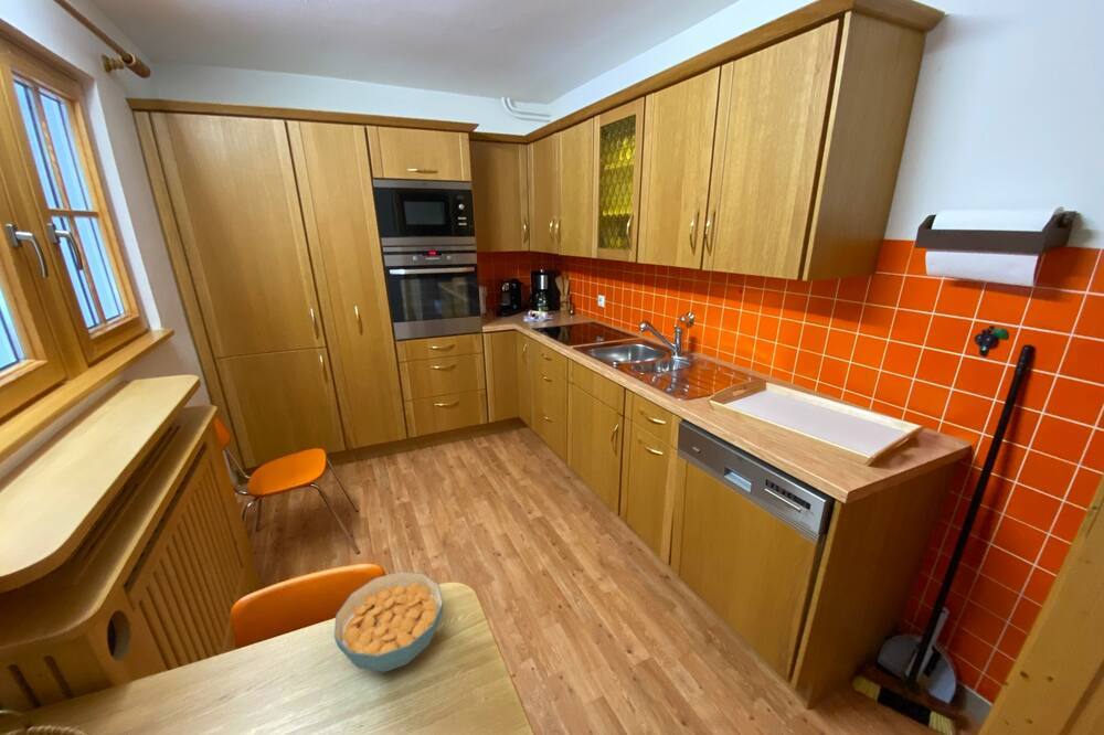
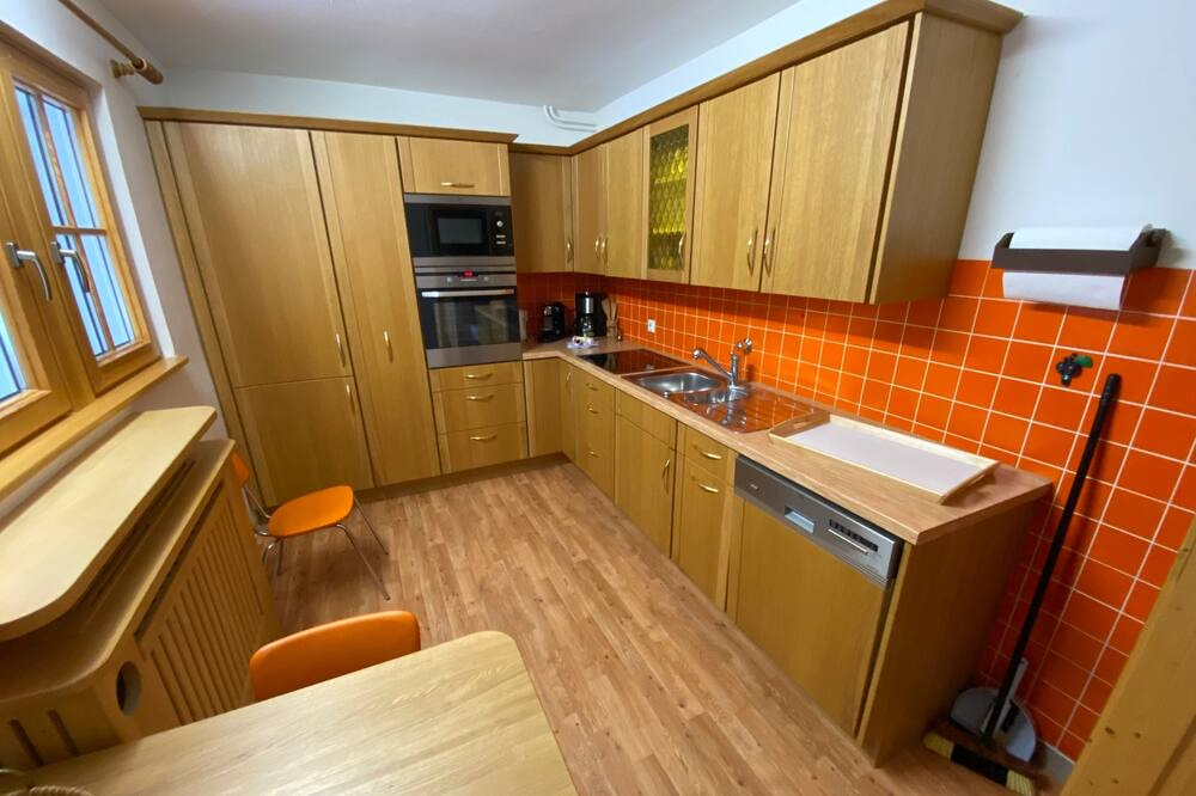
- cereal bowl [333,571,445,673]
